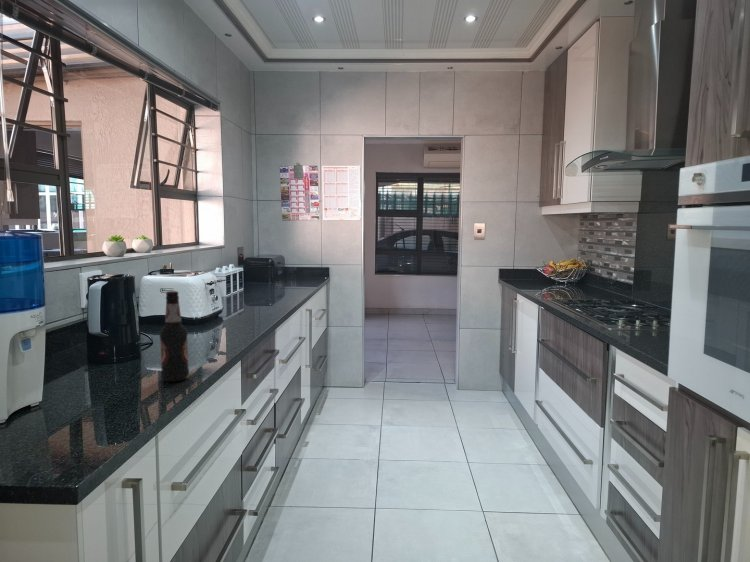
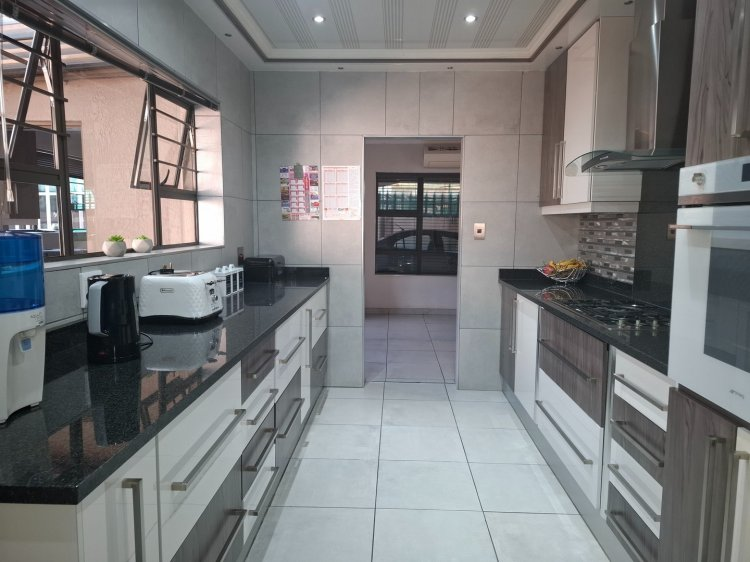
- bottle [159,290,190,383]
